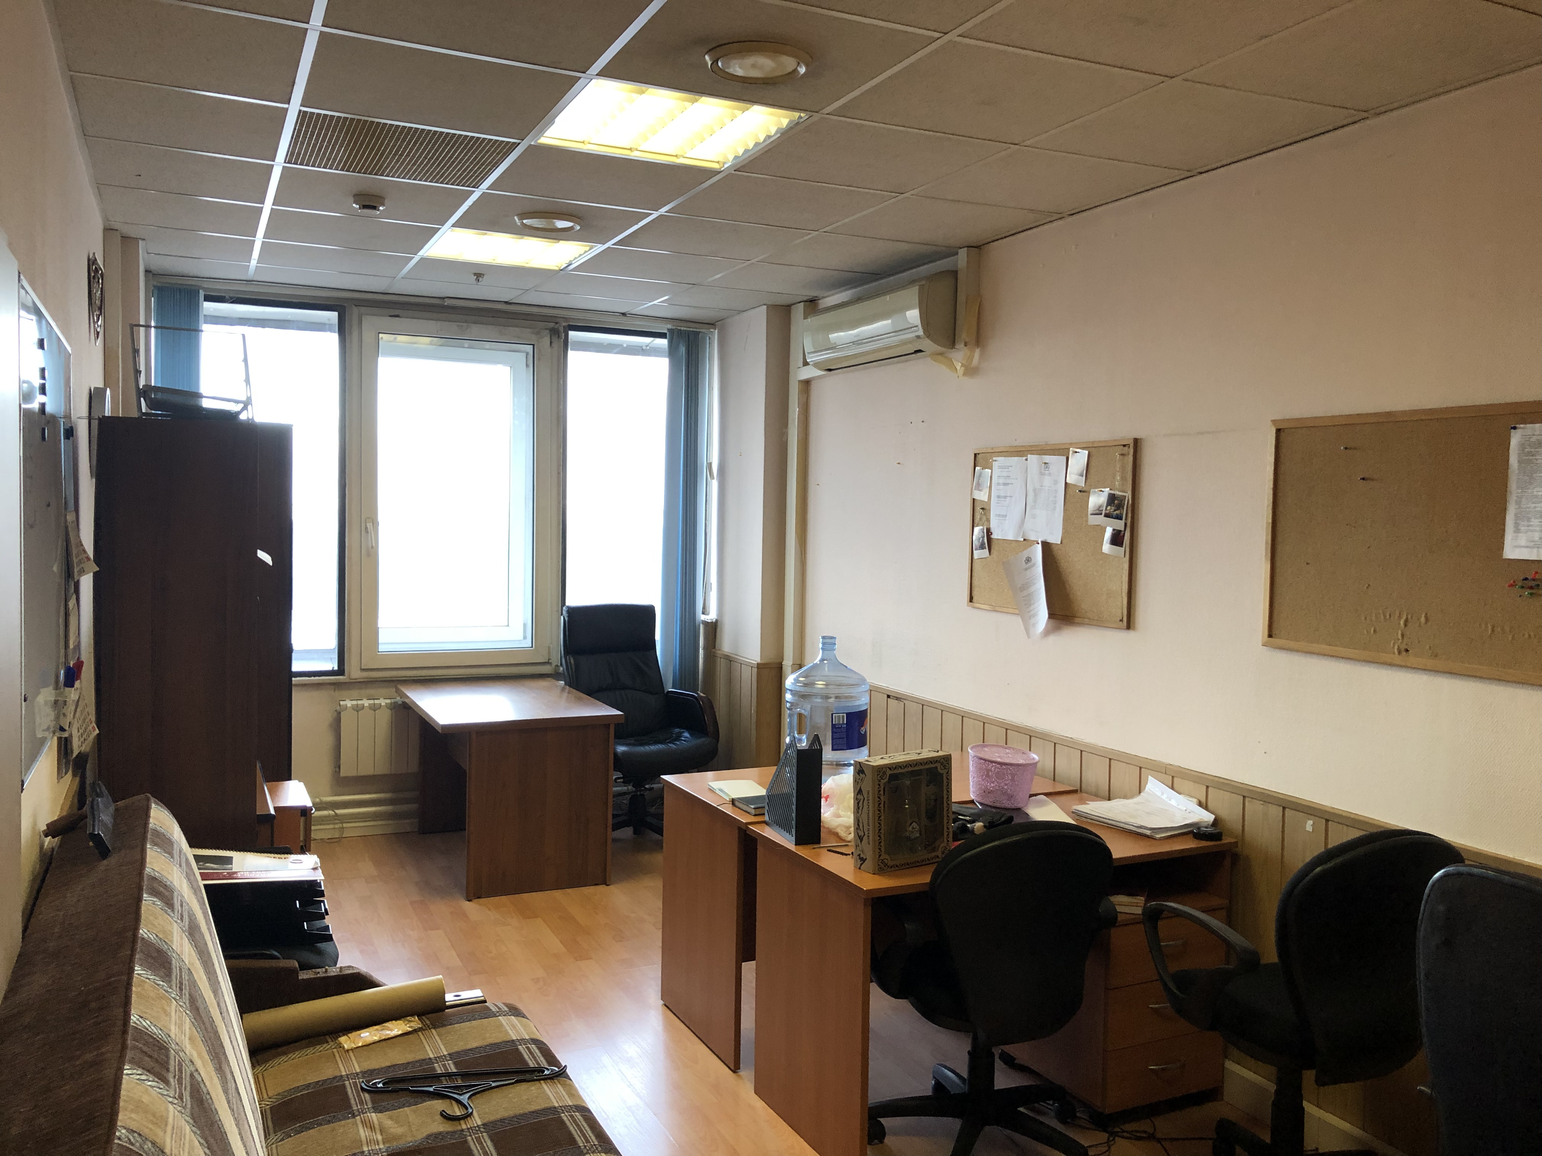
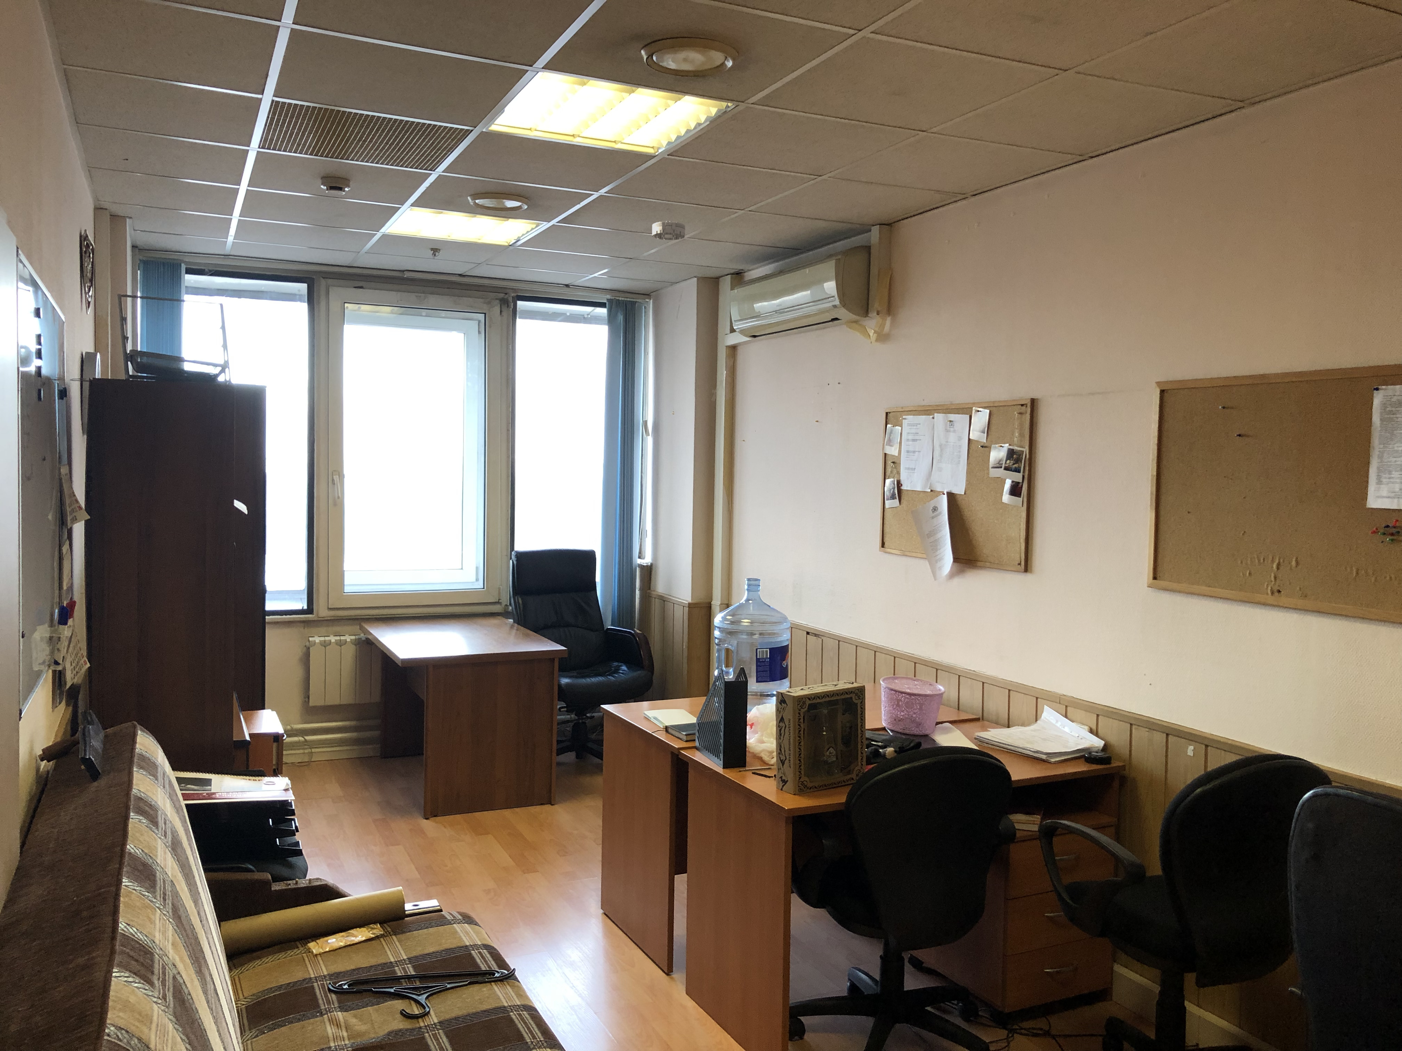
+ smoke detector [651,221,686,241]
